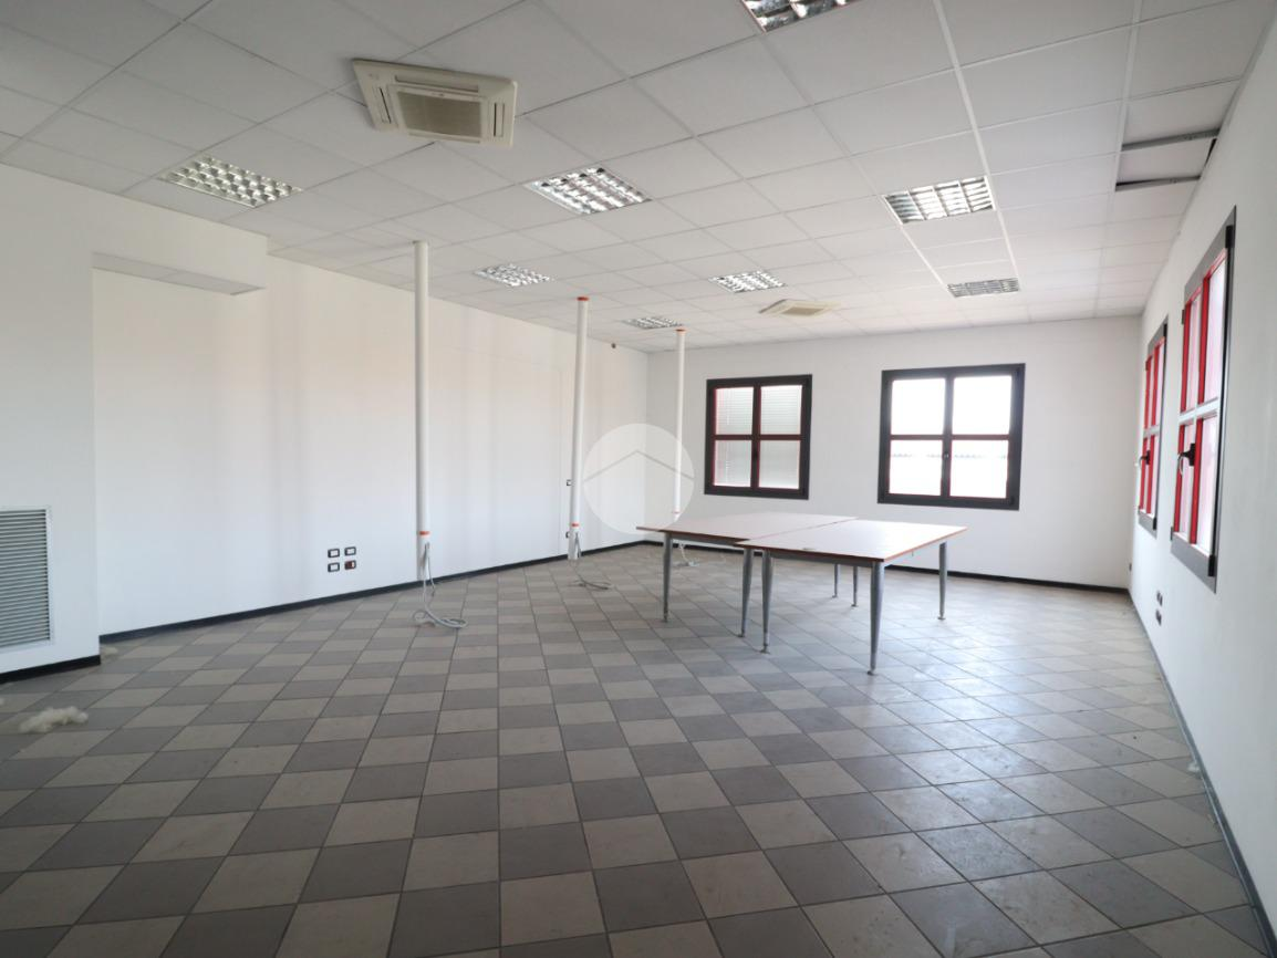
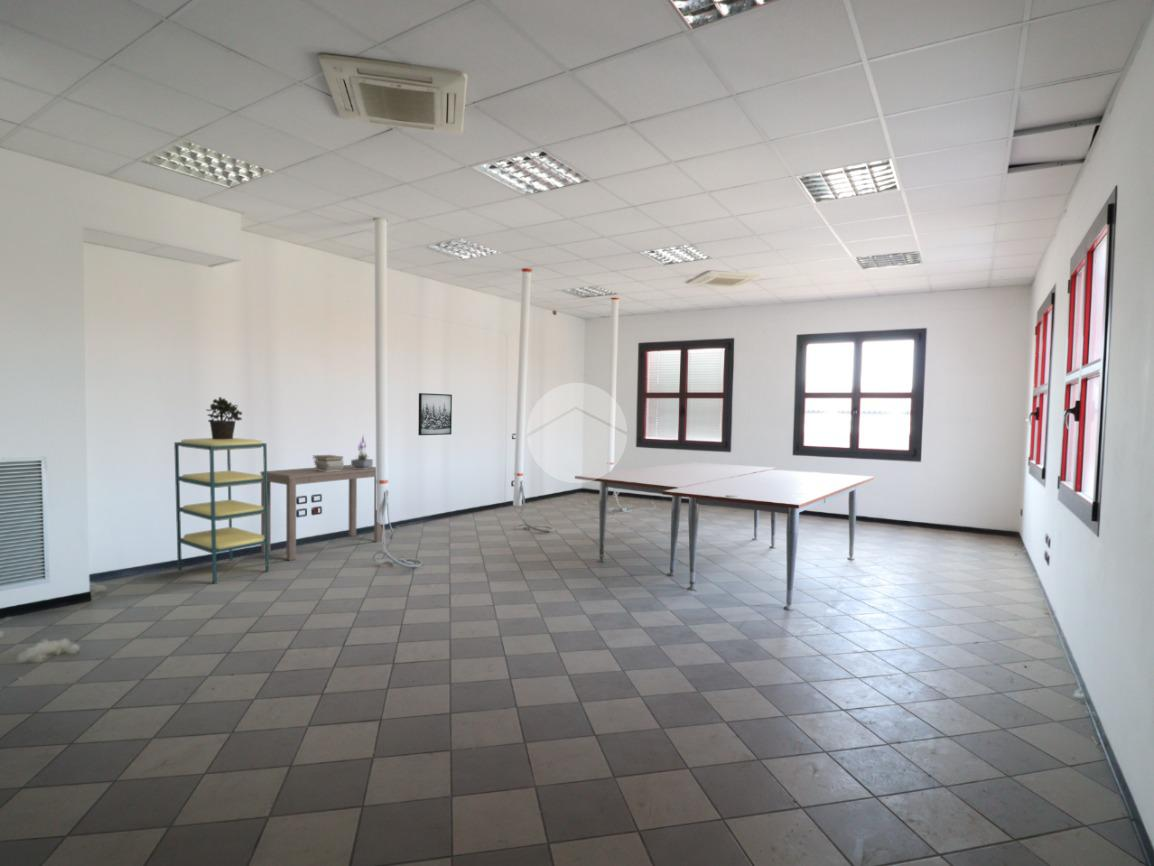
+ potted plant [205,396,243,439]
+ book stack [313,454,345,472]
+ desk [260,464,383,562]
+ potted plant [350,434,374,469]
+ wall art [417,392,453,436]
+ shelving unit [173,437,270,585]
